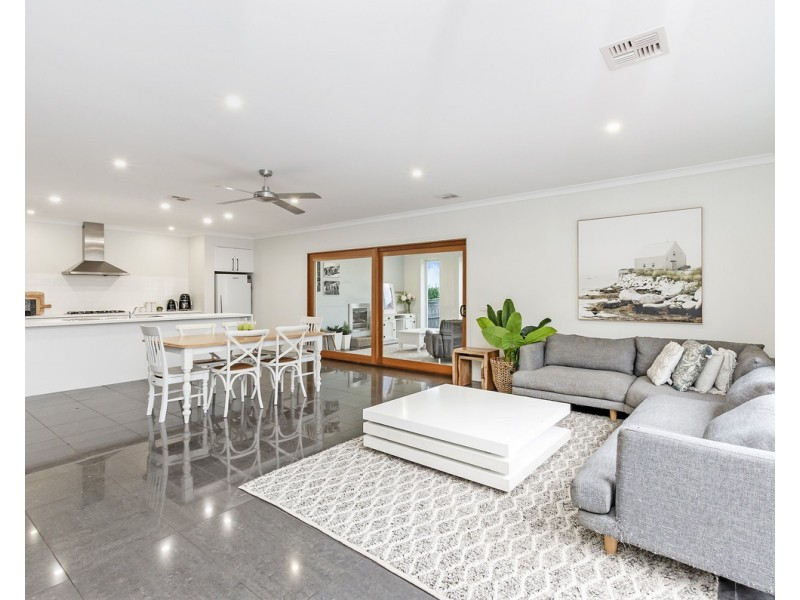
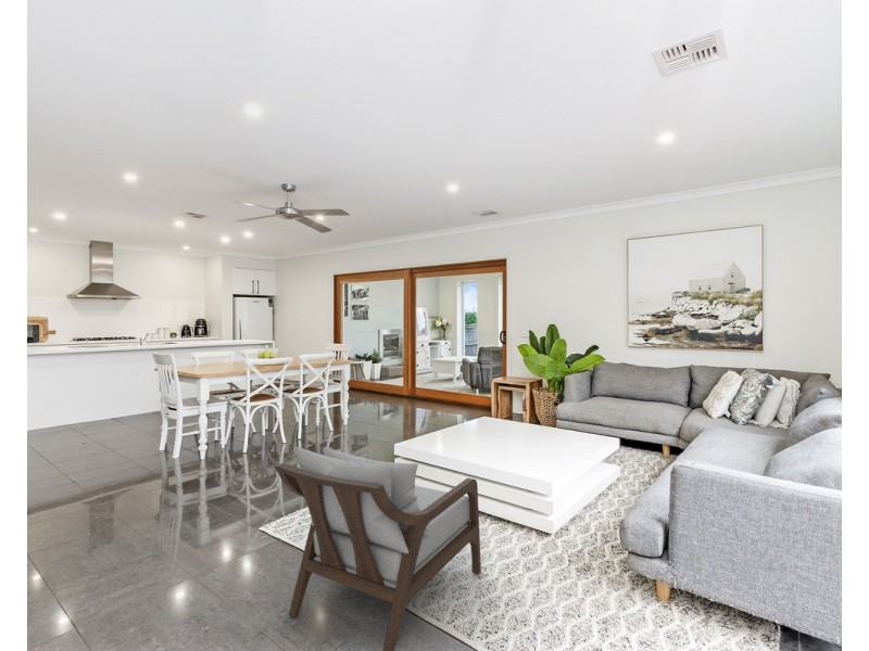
+ armchair [274,446,482,651]
